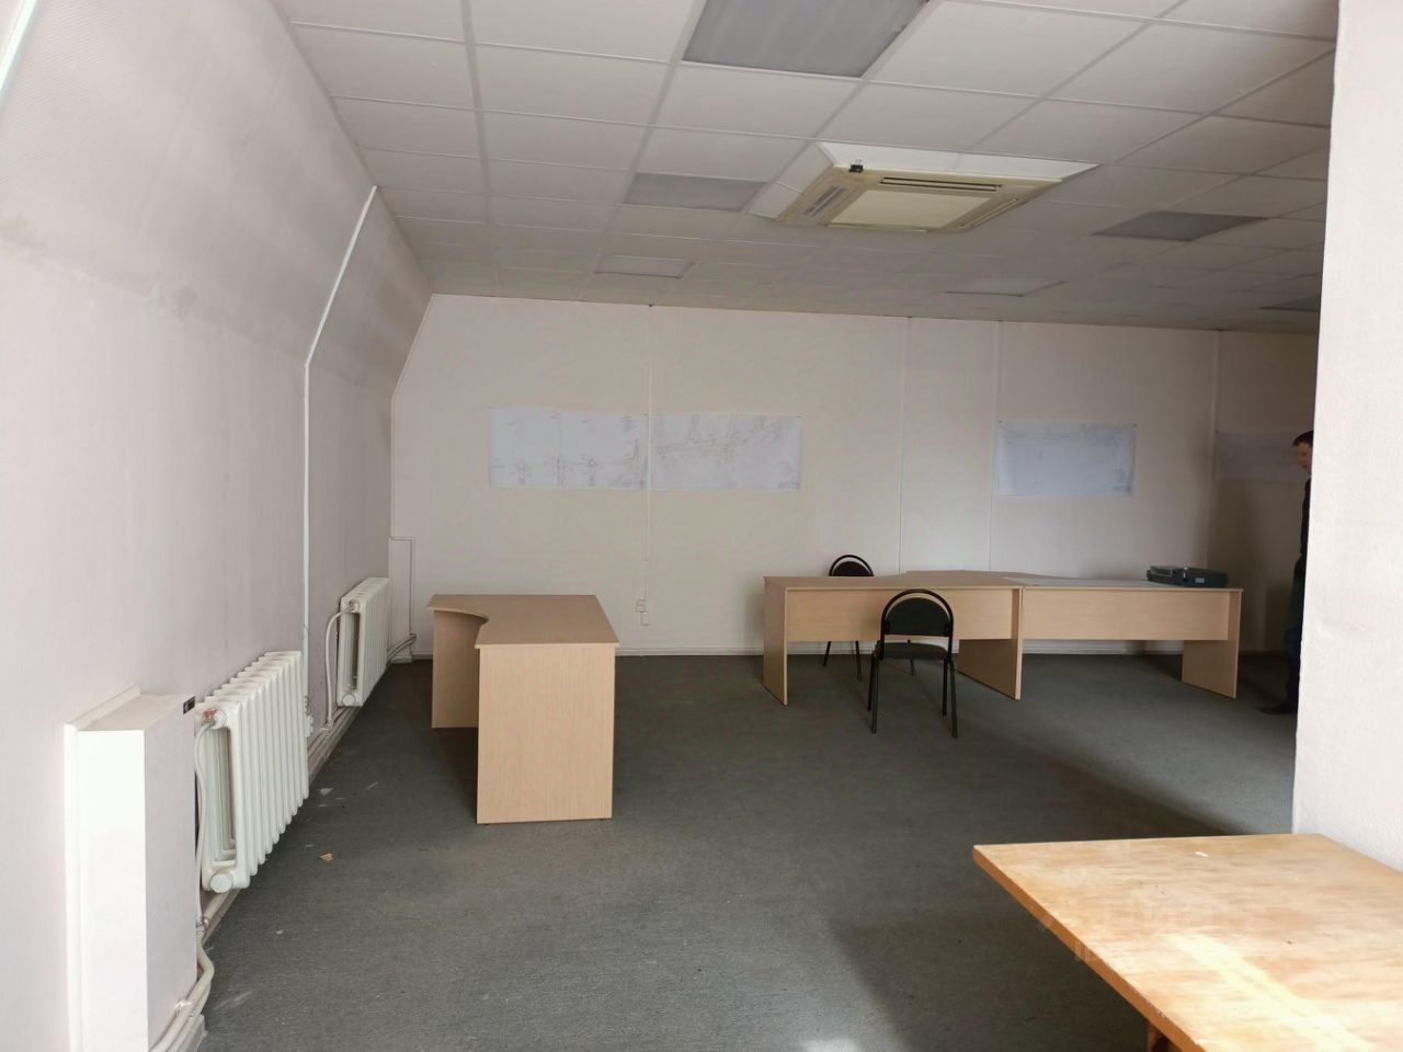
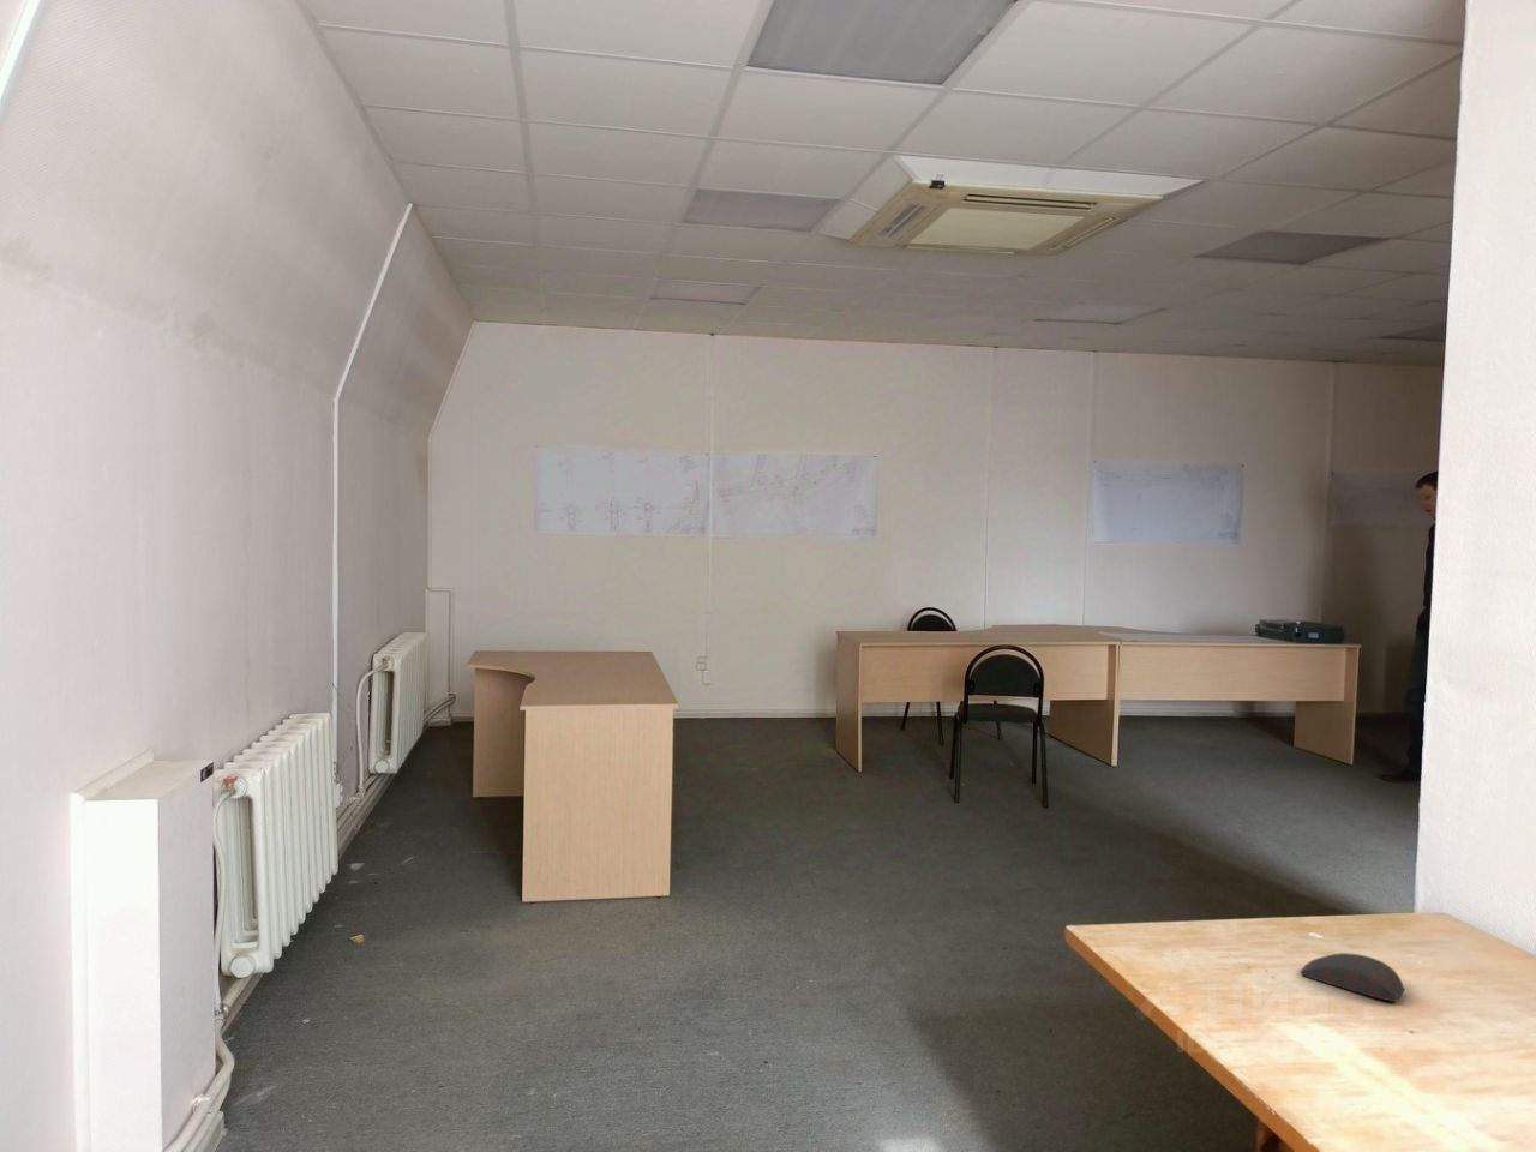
+ computer mouse [1300,951,1405,1003]
